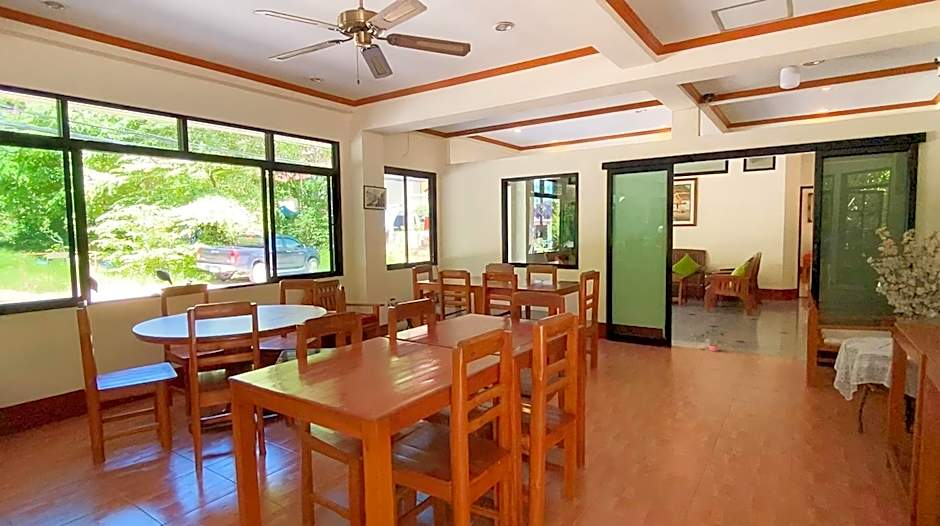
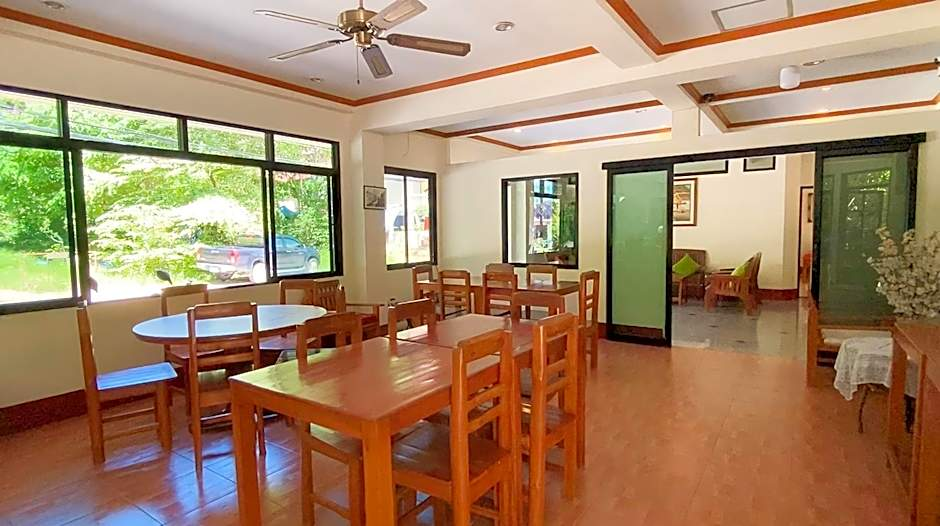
- potted plant [692,327,728,352]
